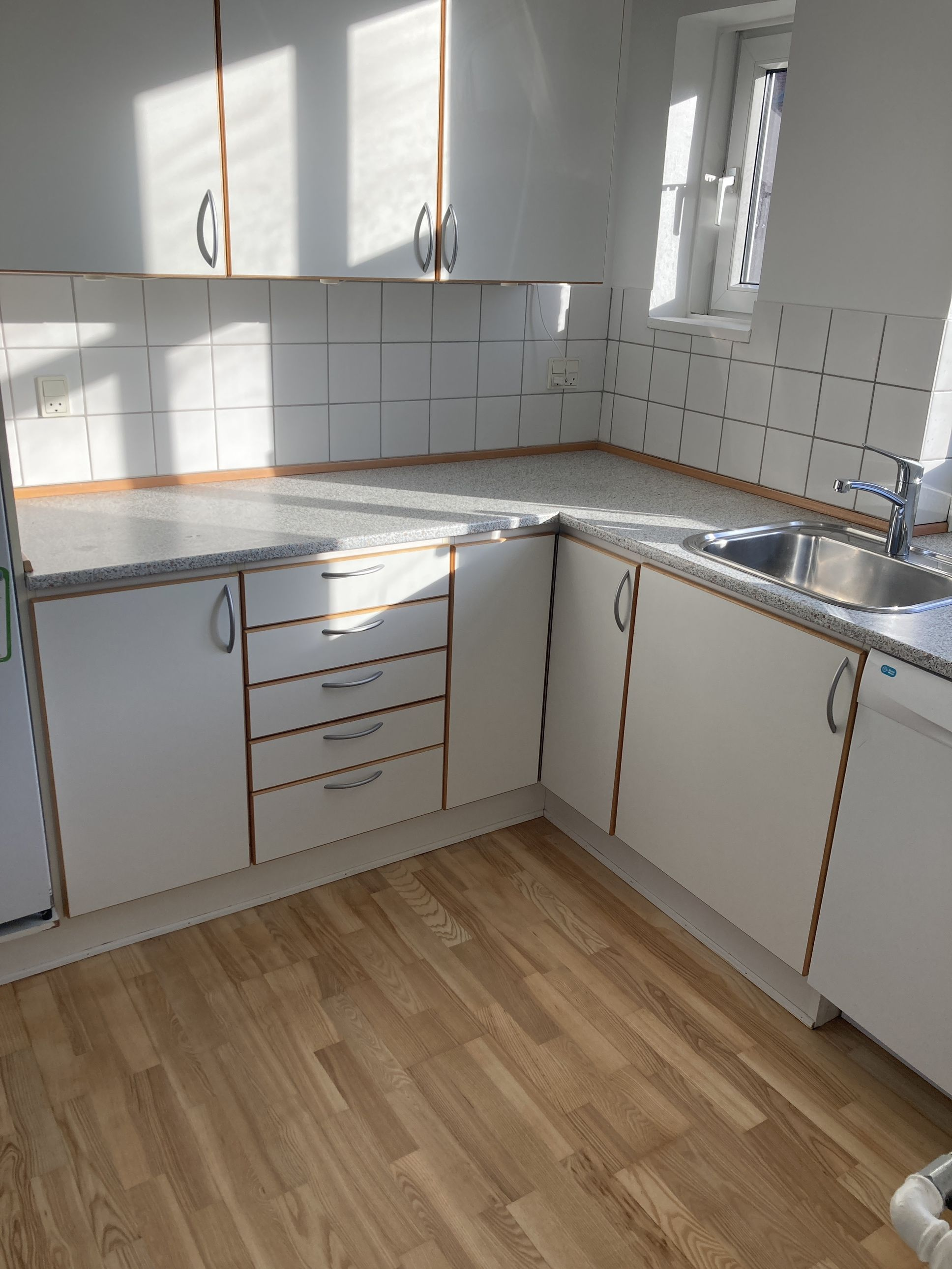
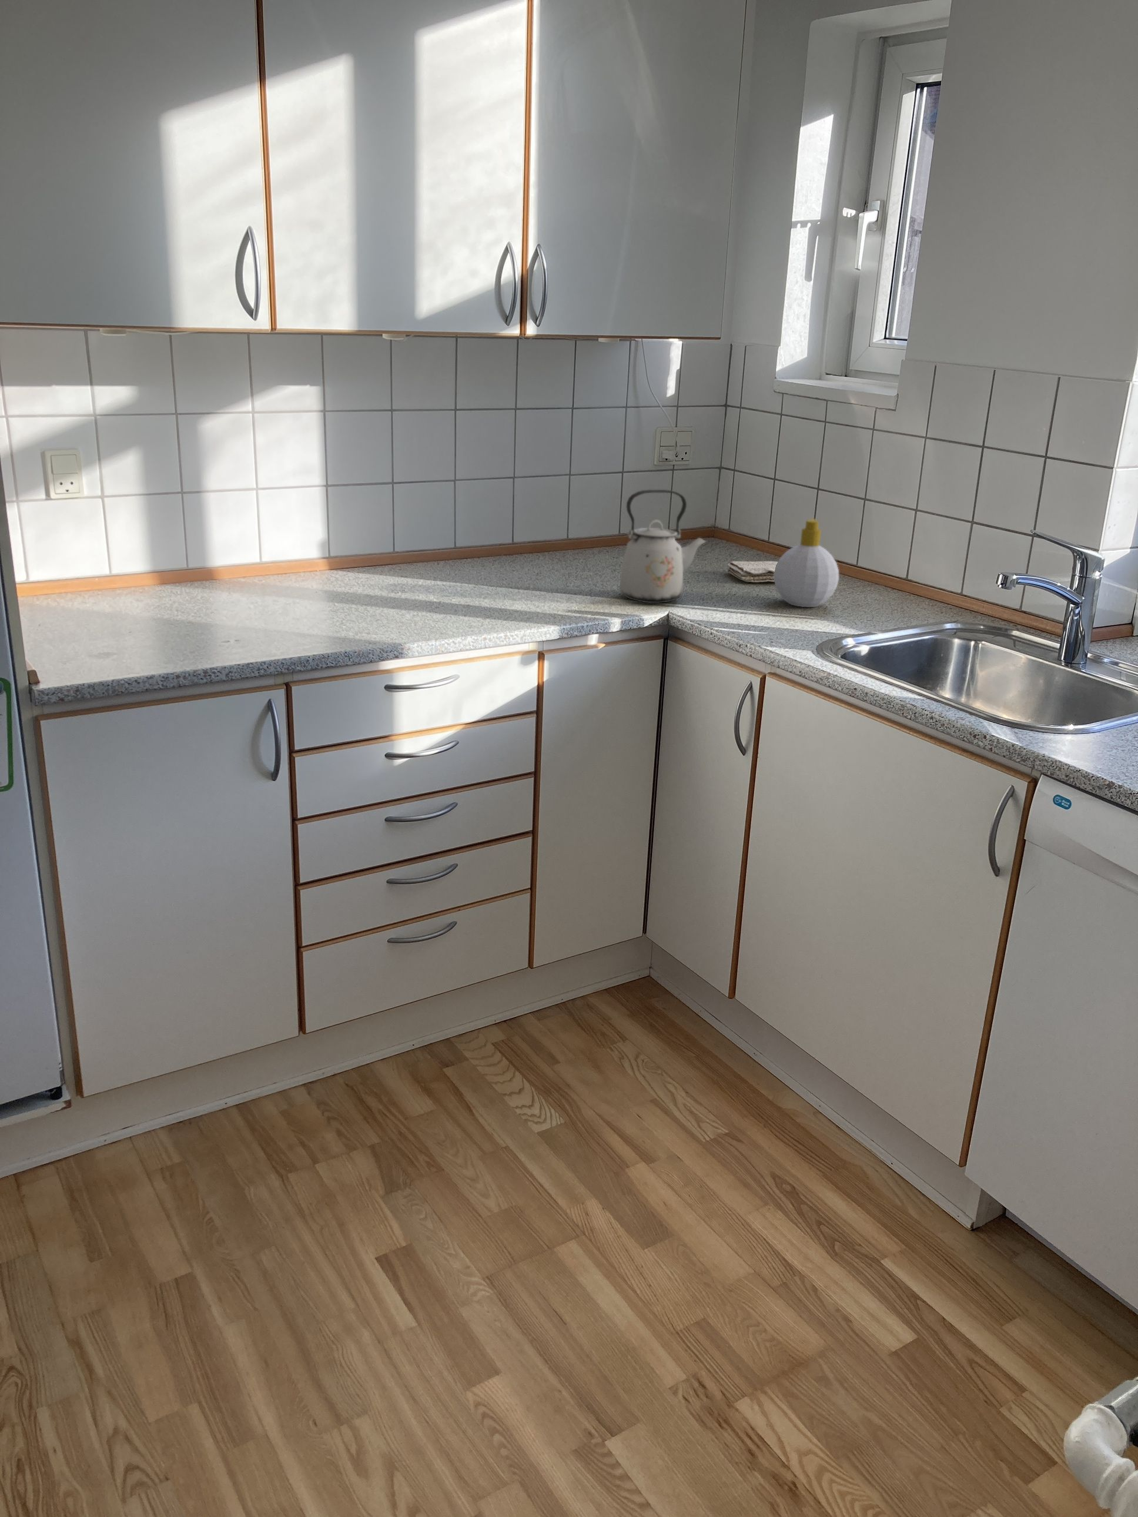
+ kettle [618,489,706,604]
+ washcloth [727,561,778,583]
+ soap bottle [775,518,839,607]
